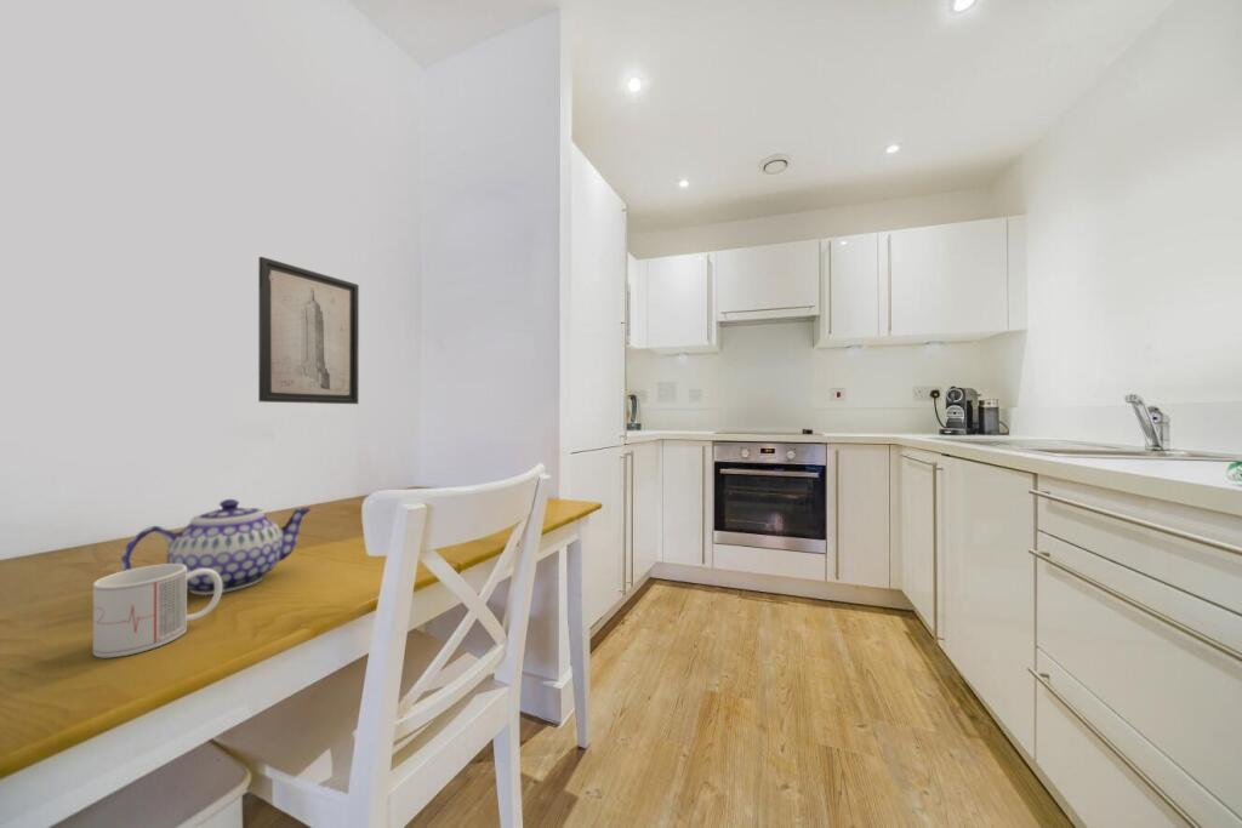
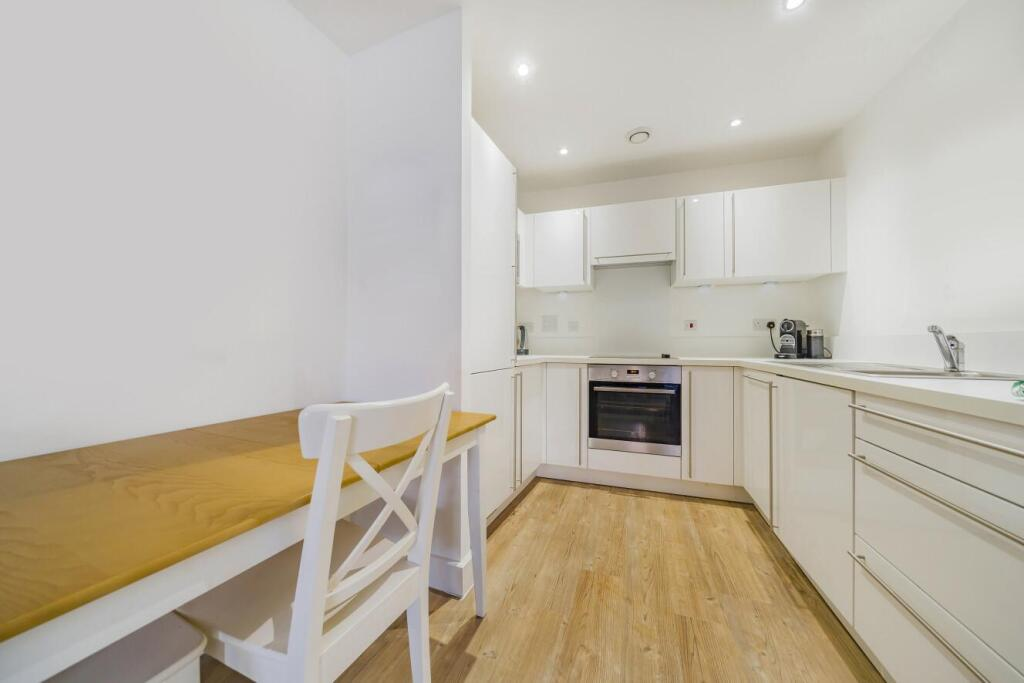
- wall art [257,256,360,405]
- mug [92,563,223,658]
- teapot [120,498,313,596]
